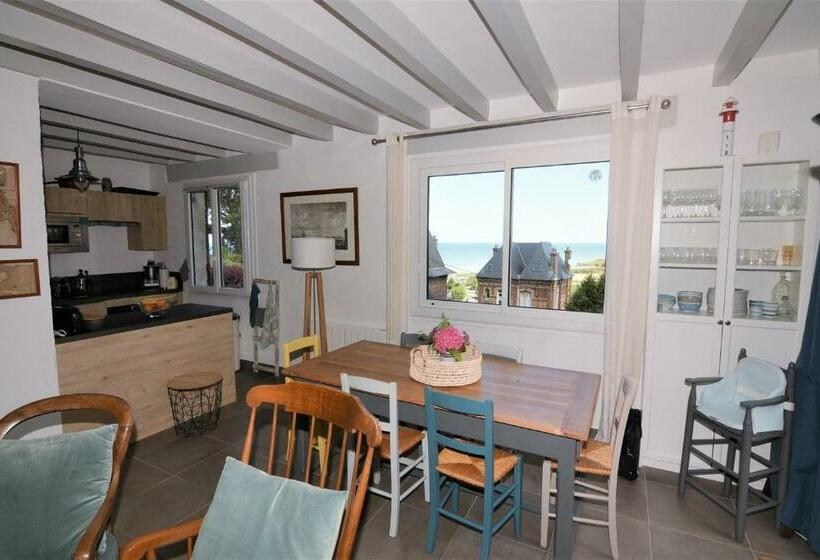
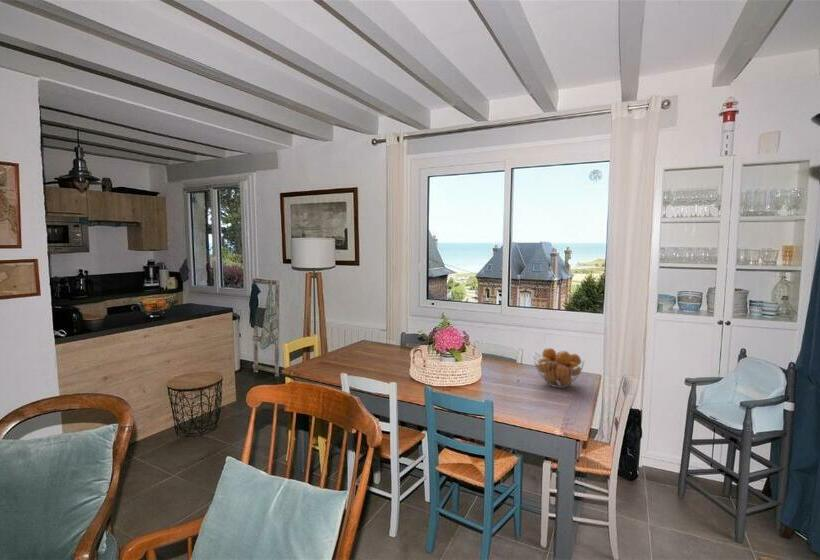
+ fruit basket [532,347,586,389]
